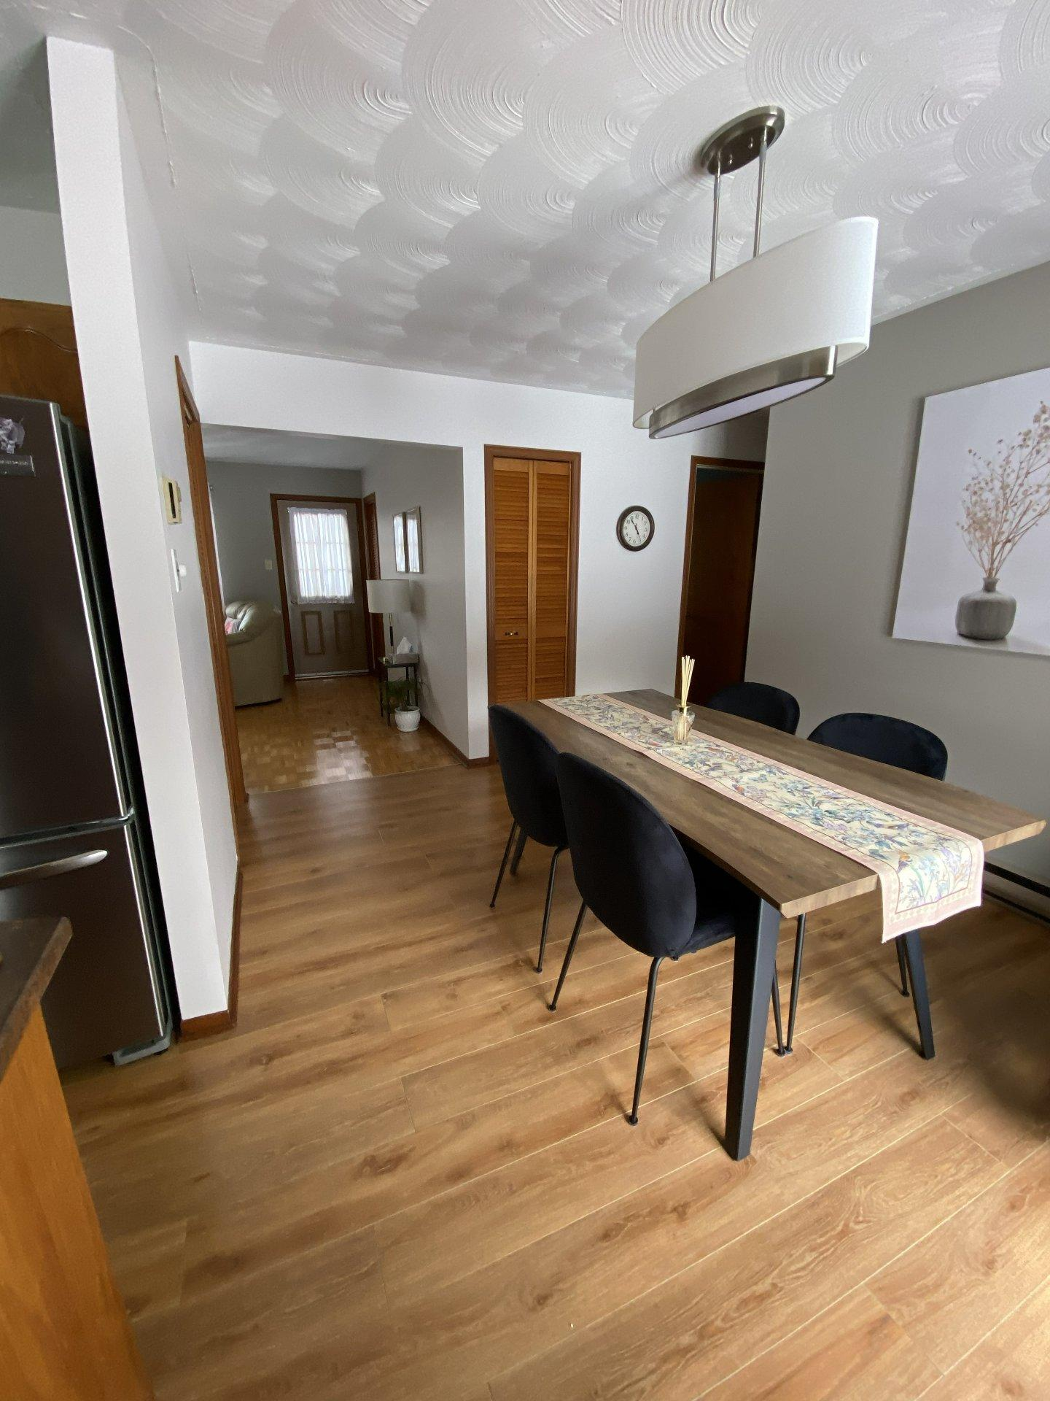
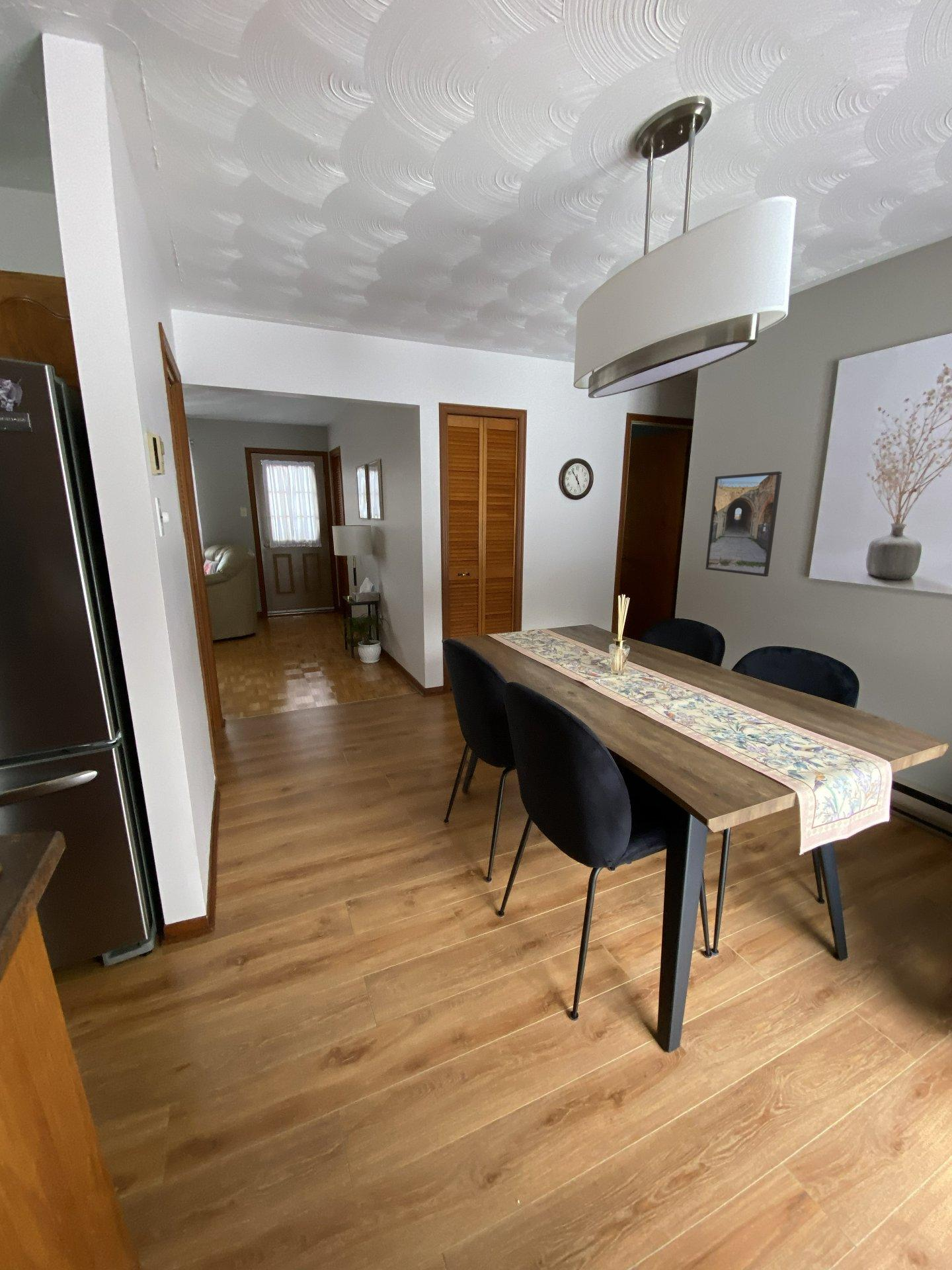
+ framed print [705,471,783,577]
